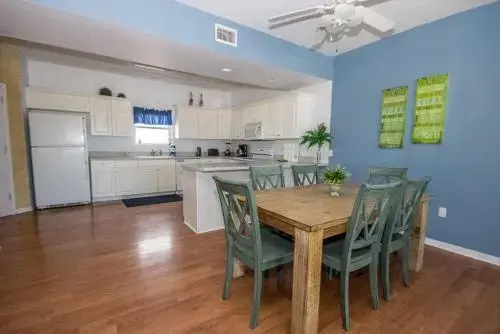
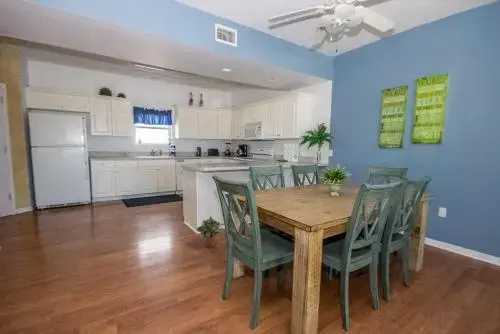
+ potted plant [196,215,225,248]
